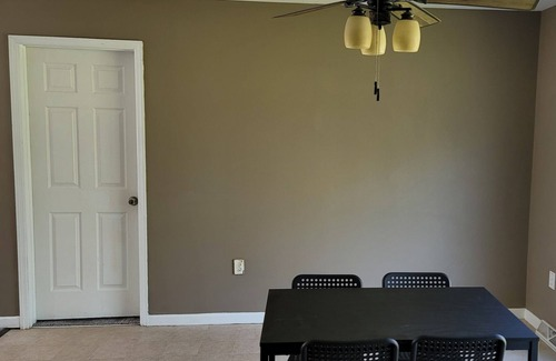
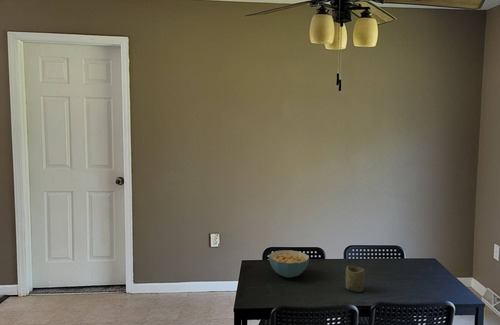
+ cereal bowl [268,249,310,279]
+ cup [345,265,366,293]
